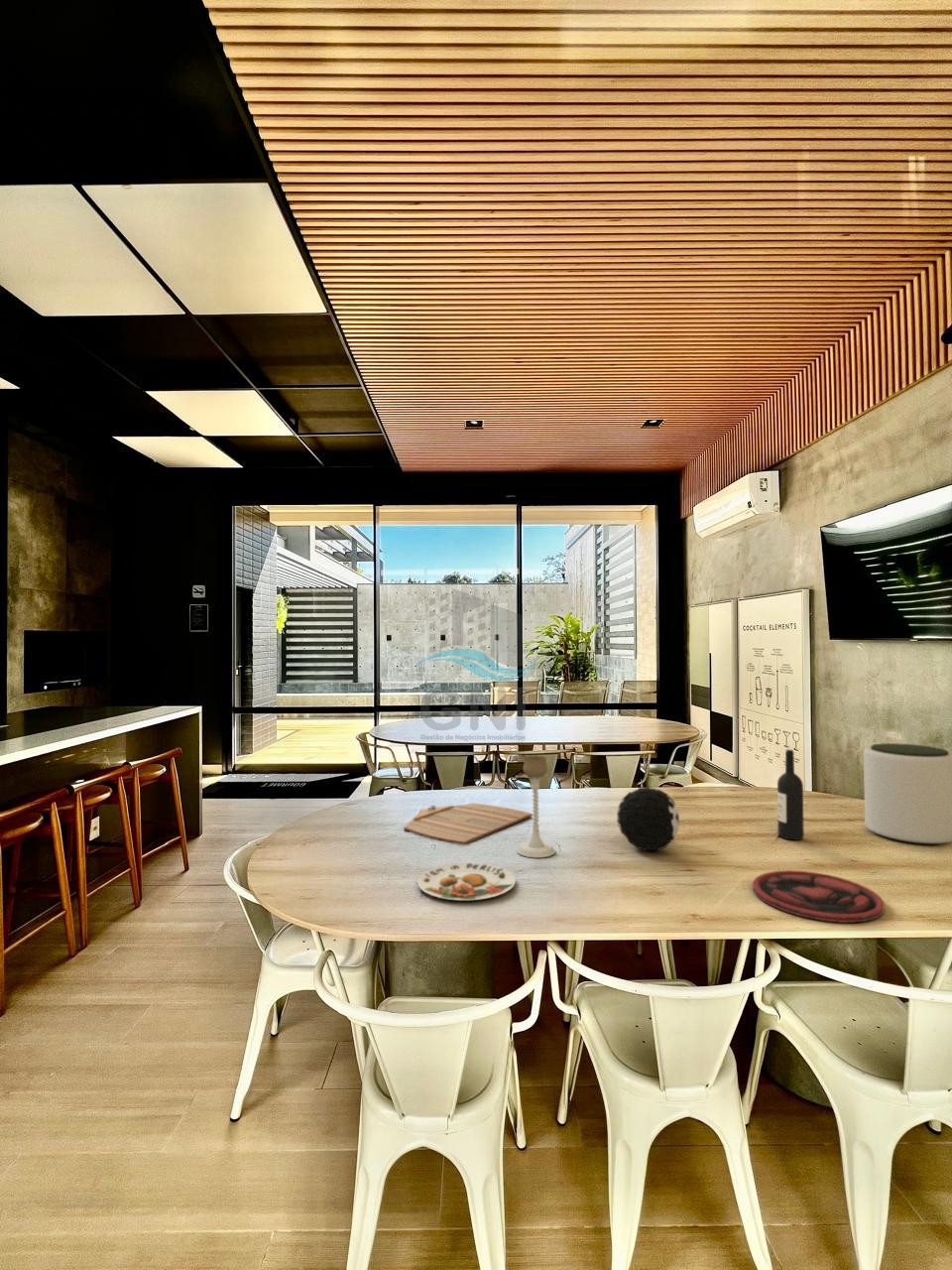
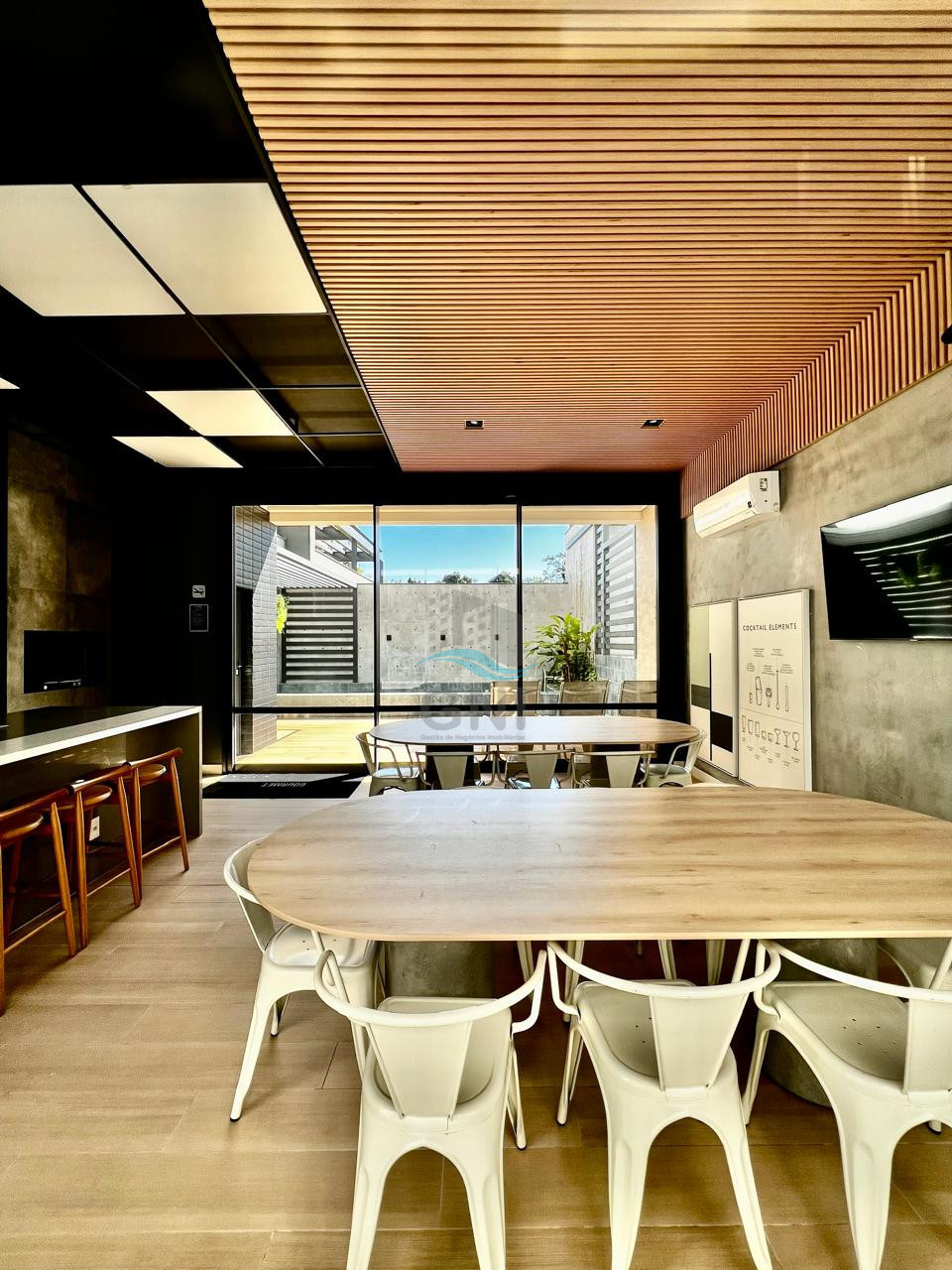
- plant pot [863,742,952,845]
- cutting board [403,803,534,846]
- candle holder [516,754,556,859]
- plate [416,861,517,901]
- wine bottle [776,749,805,841]
- decorative orb [616,786,680,852]
- plate [752,869,886,924]
